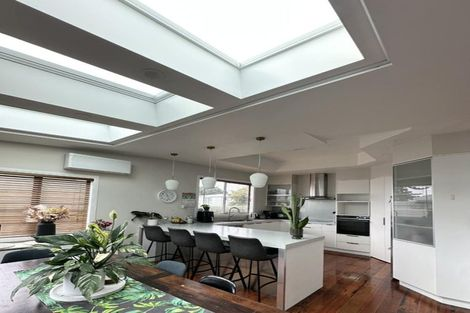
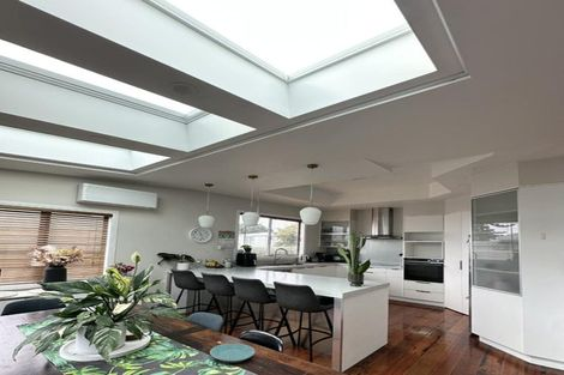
+ plate [209,343,256,364]
